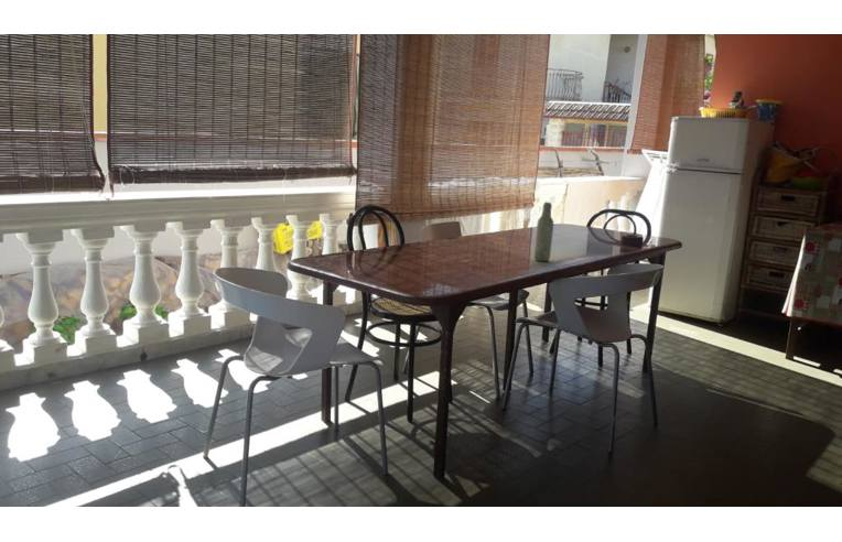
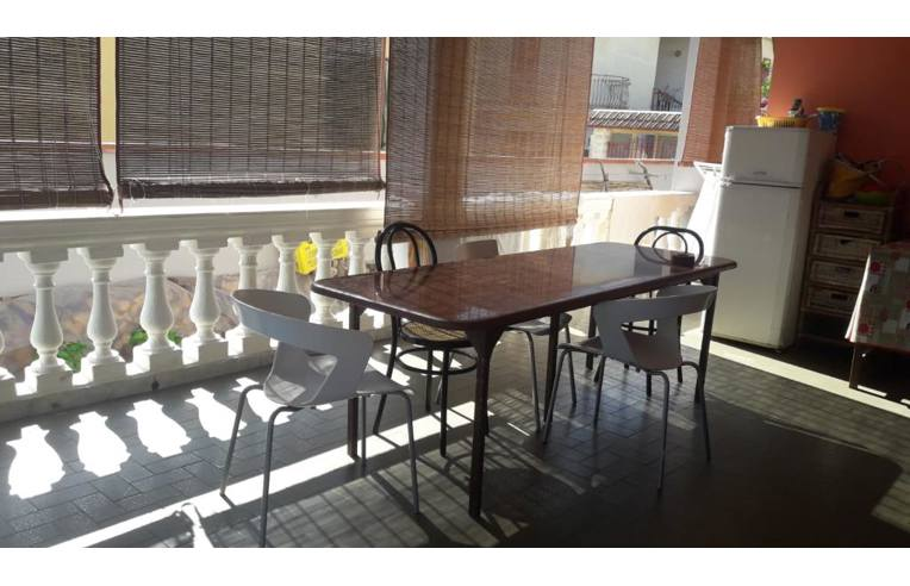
- bottle [533,200,554,262]
